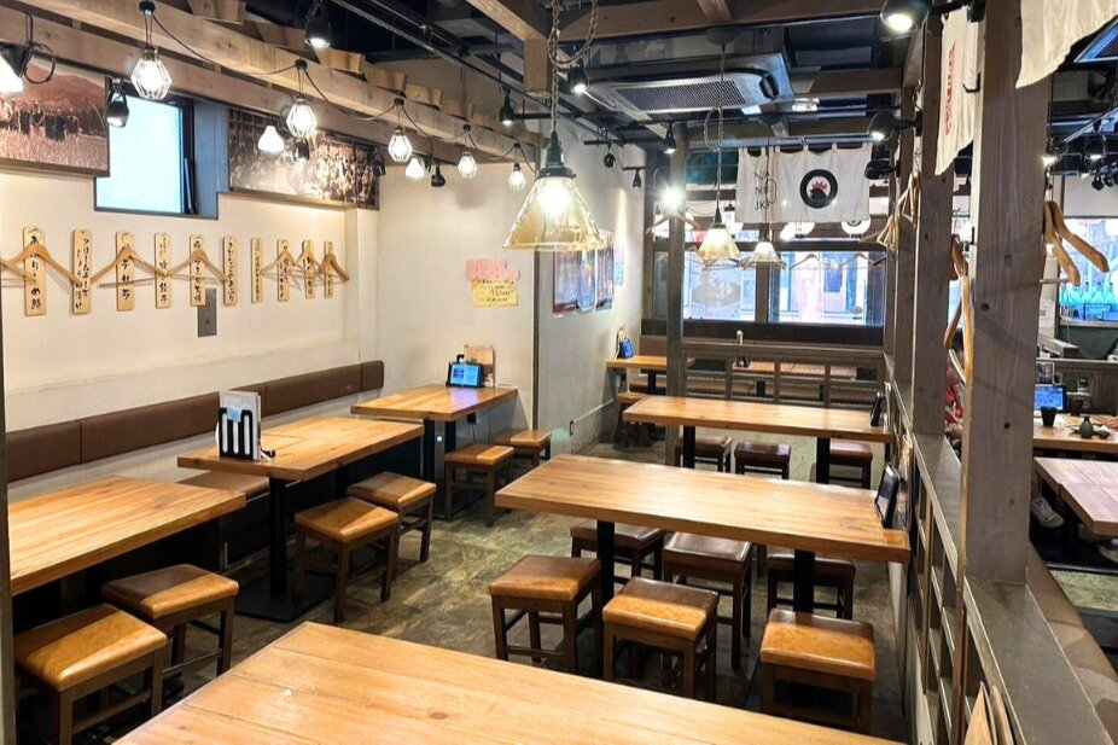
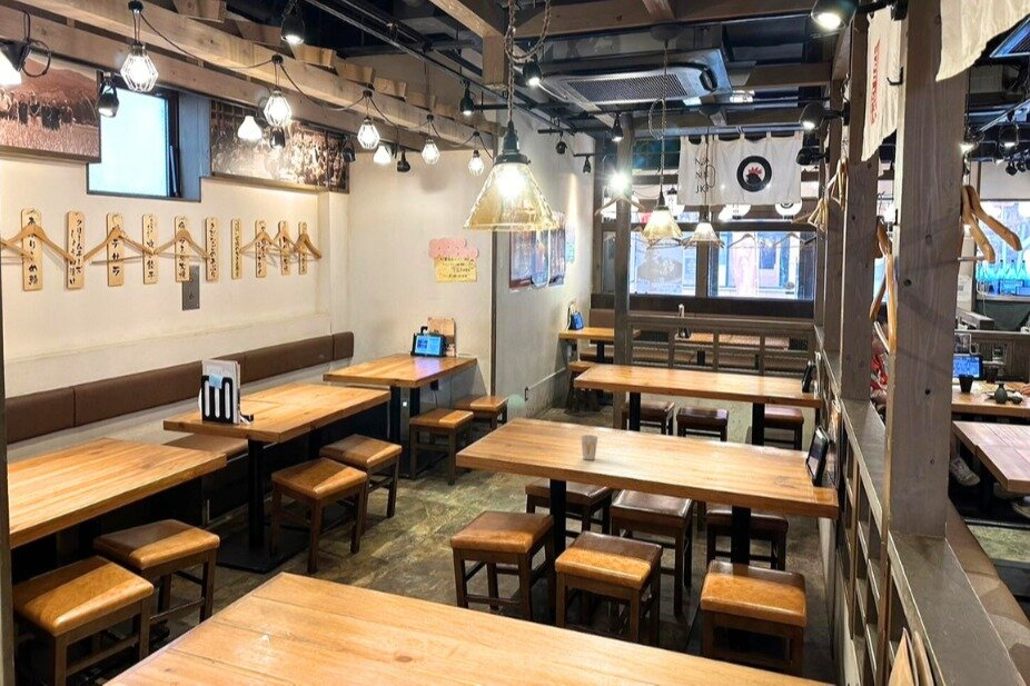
+ cup [580,434,600,460]
